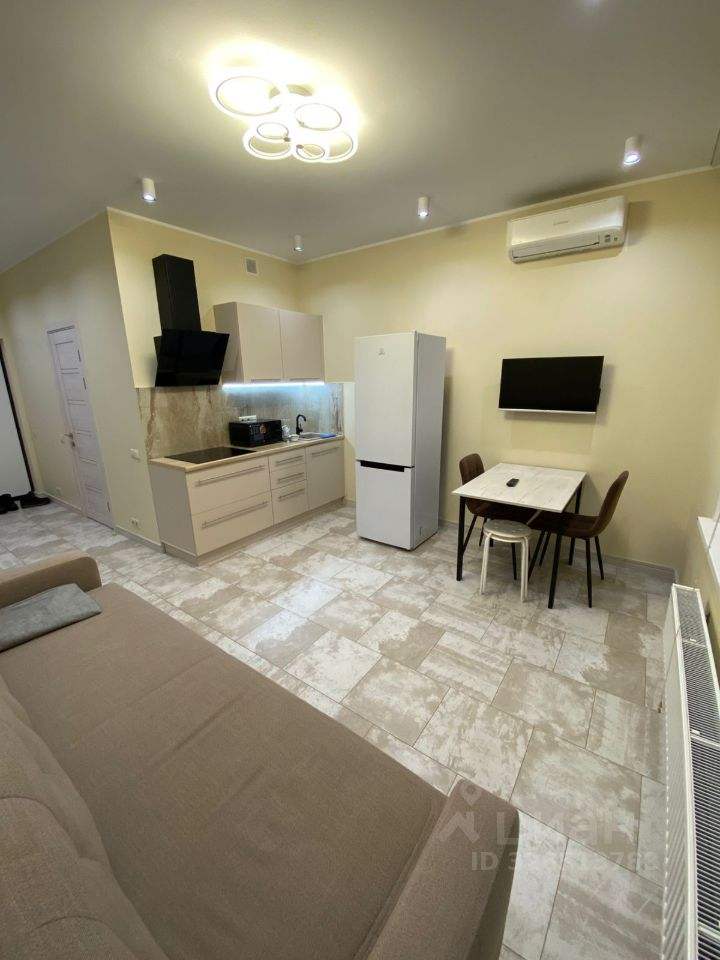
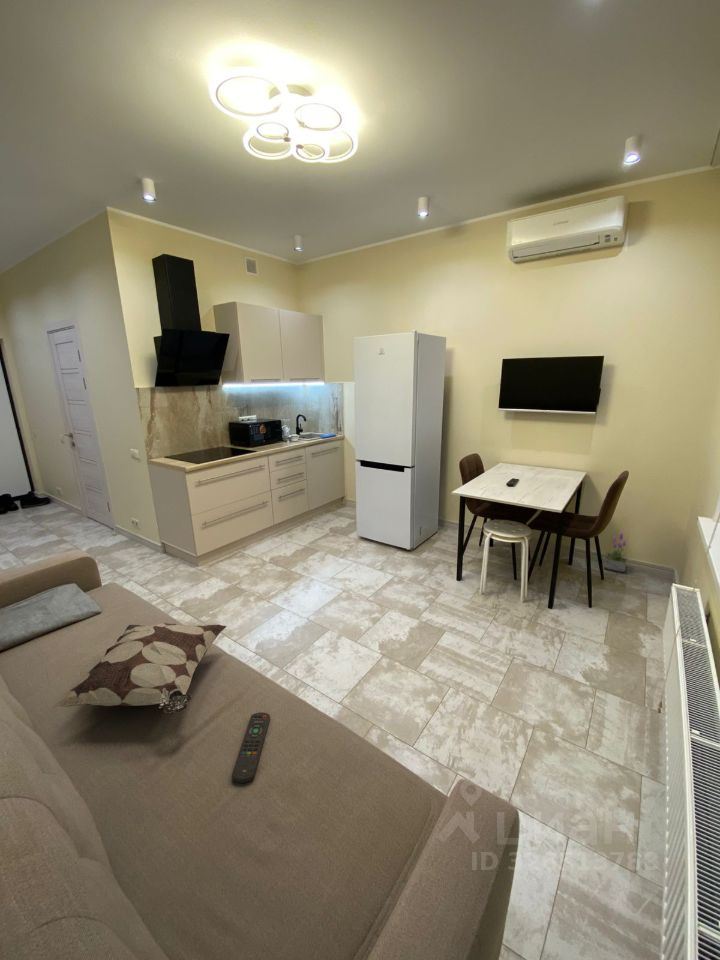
+ potted plant [602,529,628,573]
+ remote control [231,711,271,784]
+ decorative pillow [50,622,227,714]
